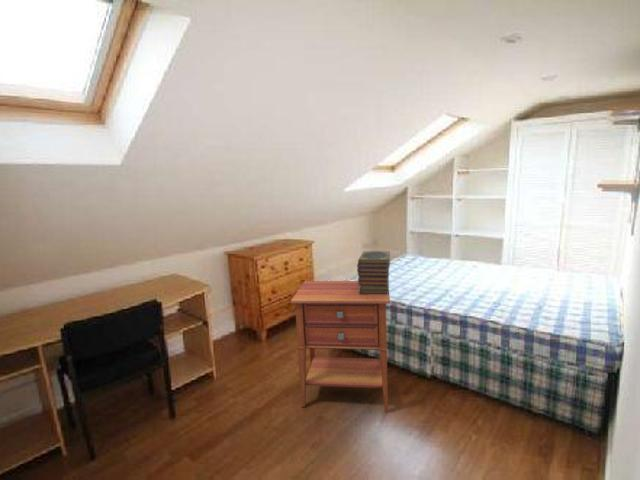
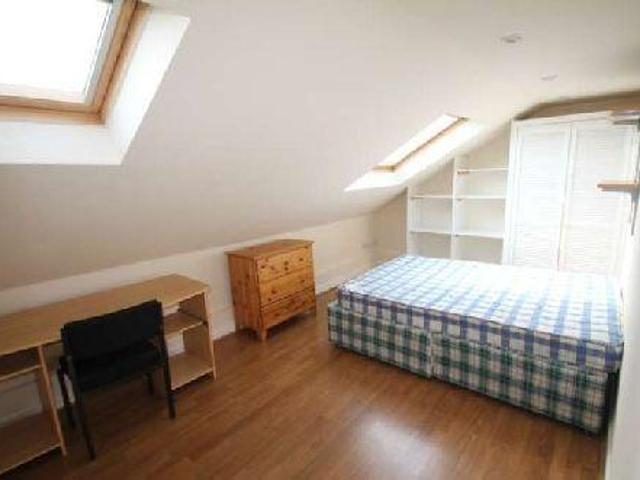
- book stack [356,250,391,295]
- nightstand [289,280,391,412]
